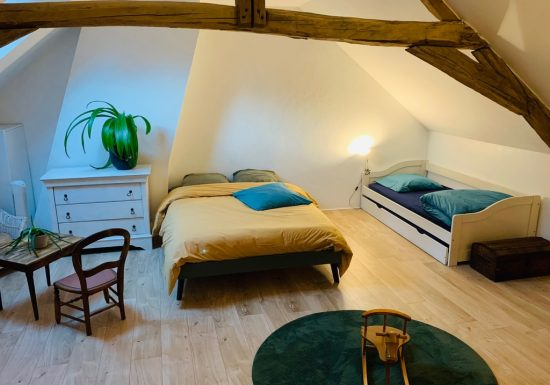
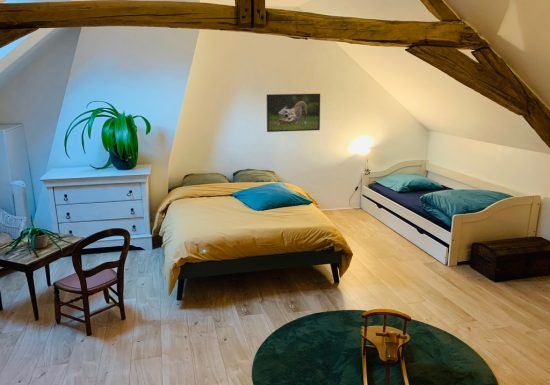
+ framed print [266,93,321,133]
